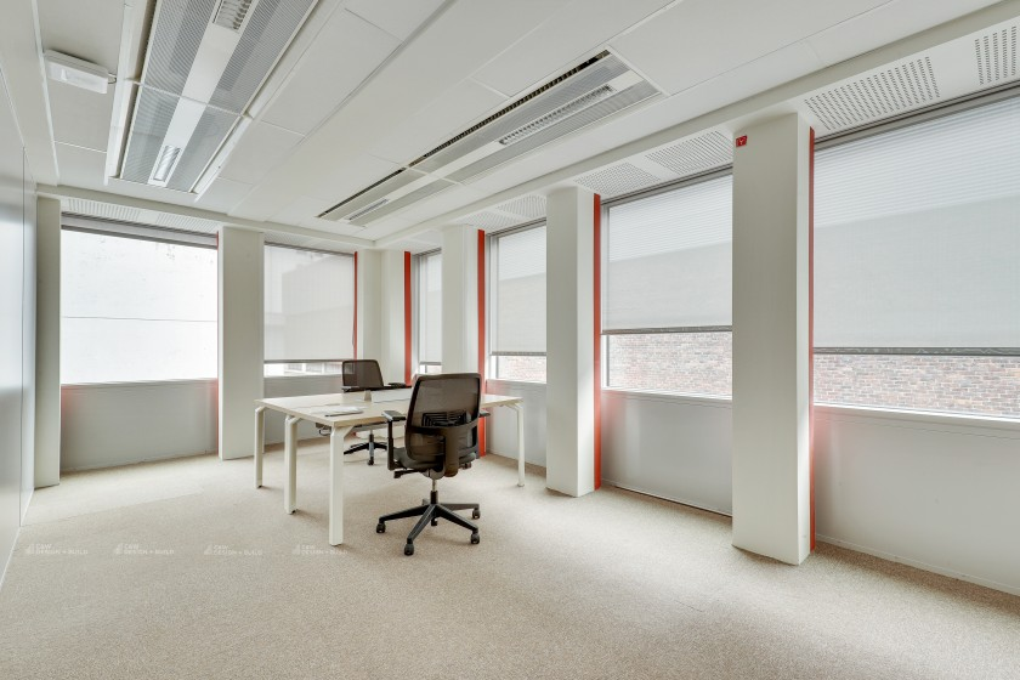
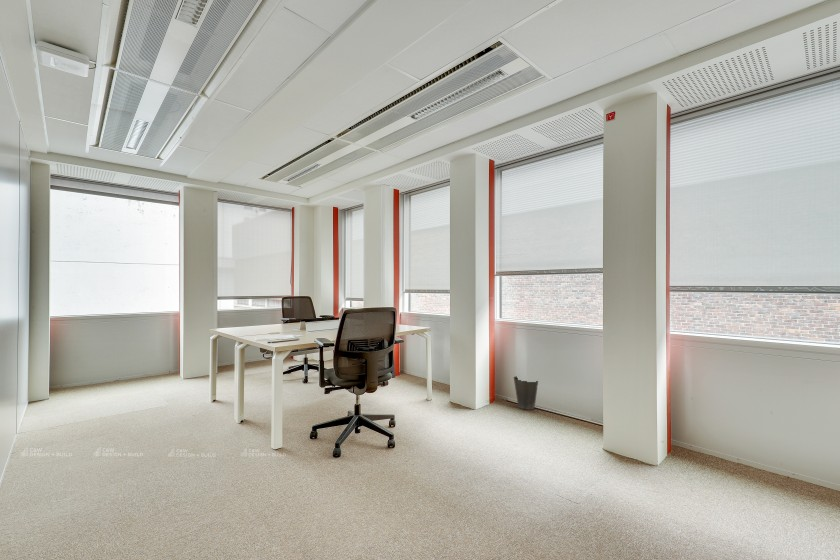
+ waste basket [513,375,539,411]
